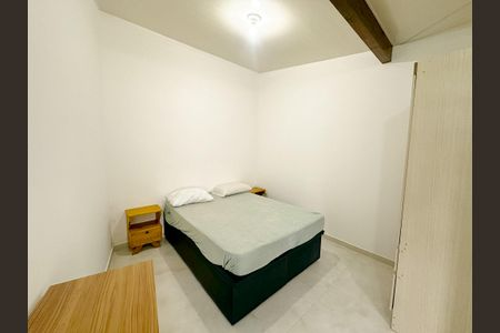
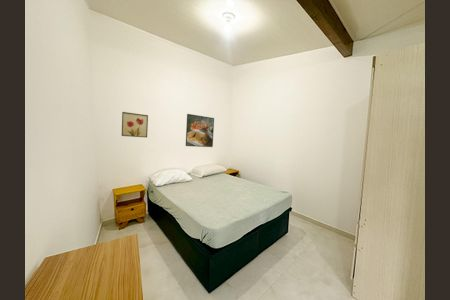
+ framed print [185,113,215,148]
+ wall art [121,111,149,138]
